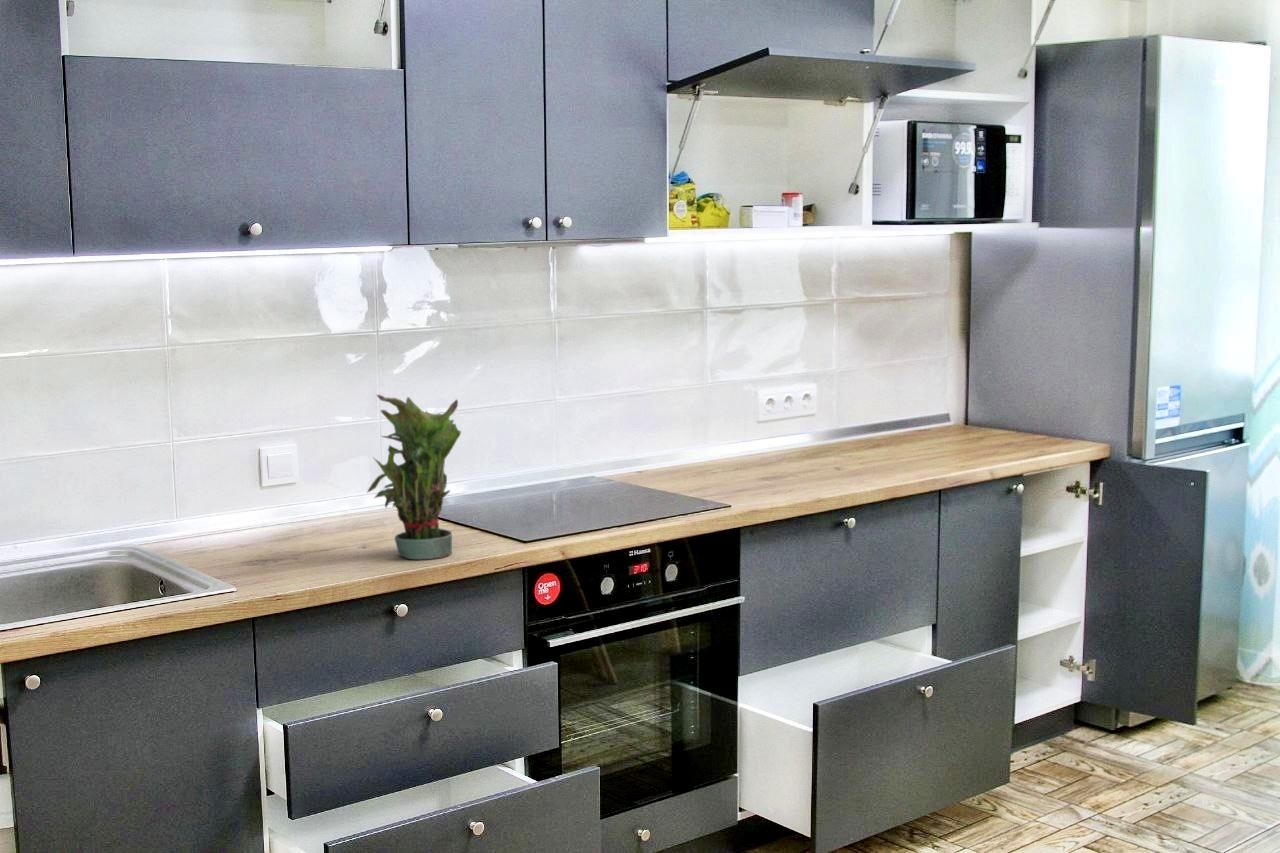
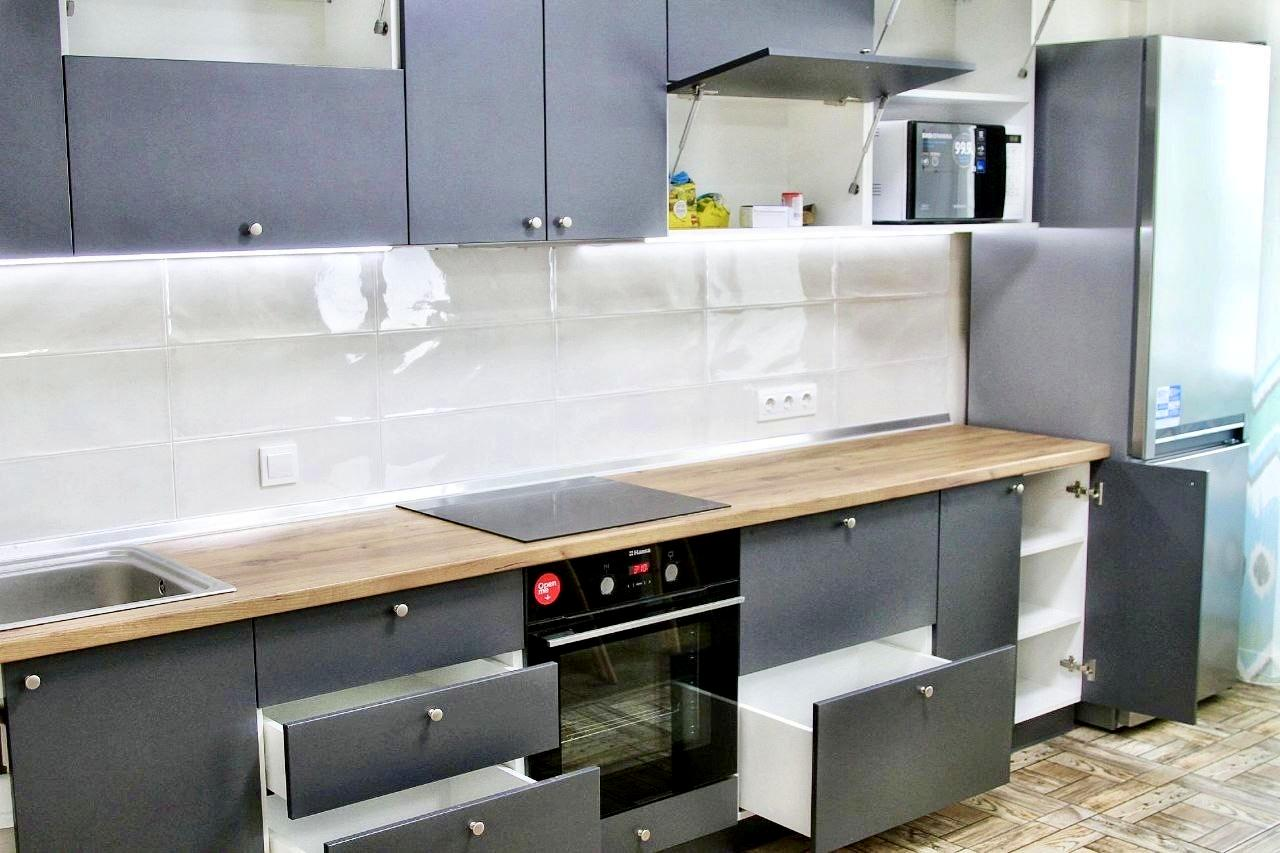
- potted plant [366,393,462,560]
